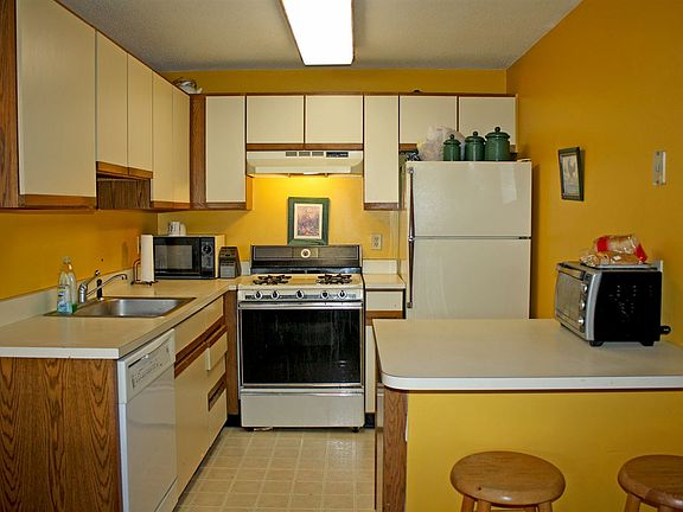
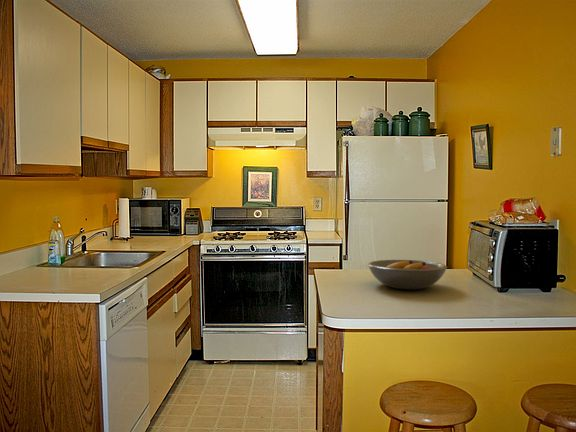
+ fruit bowl [367,259,448,290]
